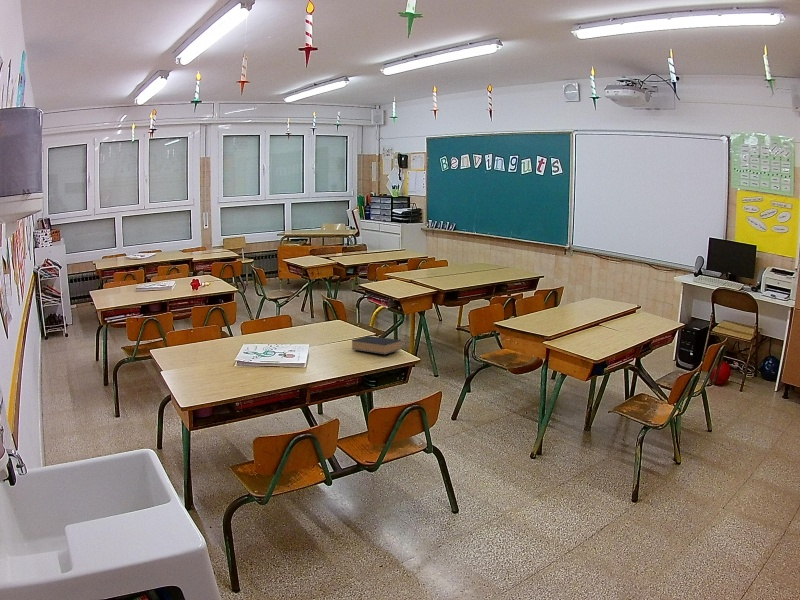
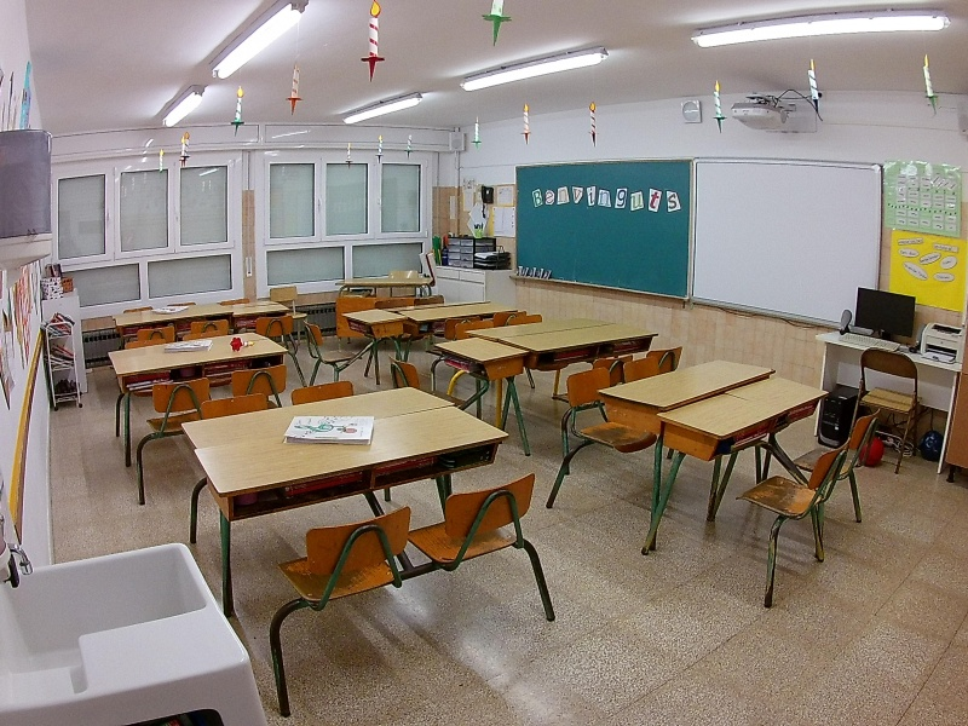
- book [351,335,402,355]
